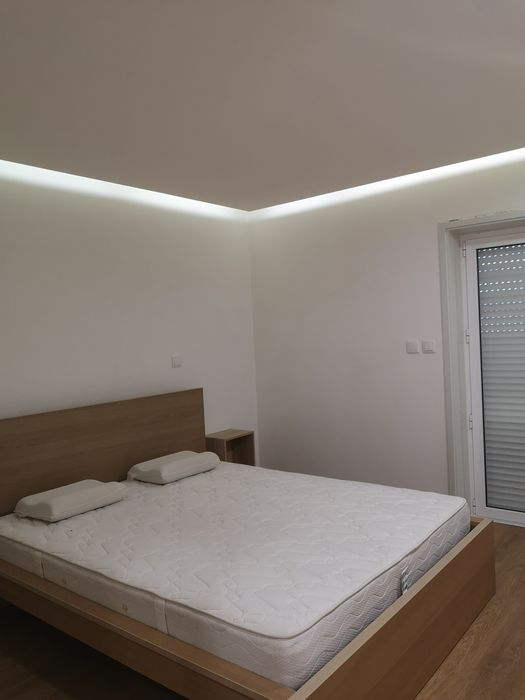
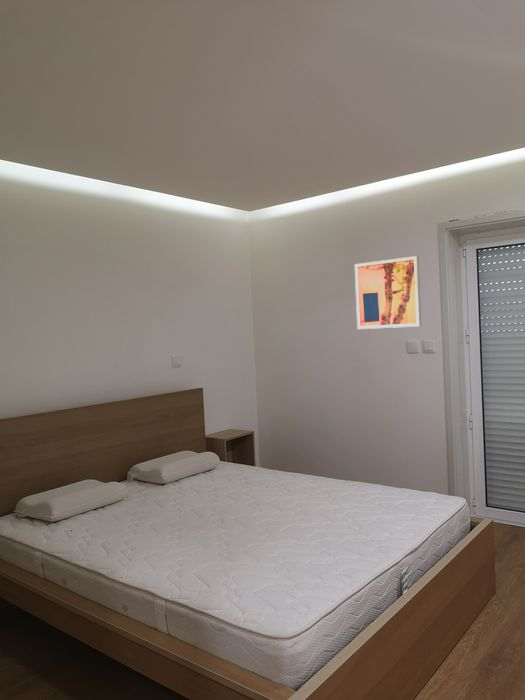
+ wall art [354,255,422,330]
